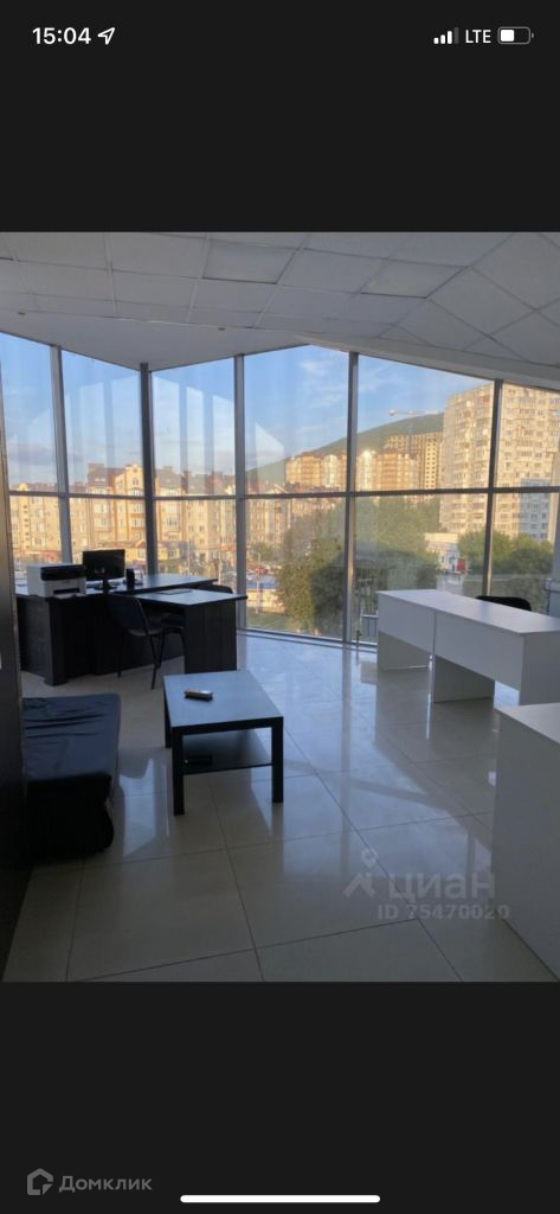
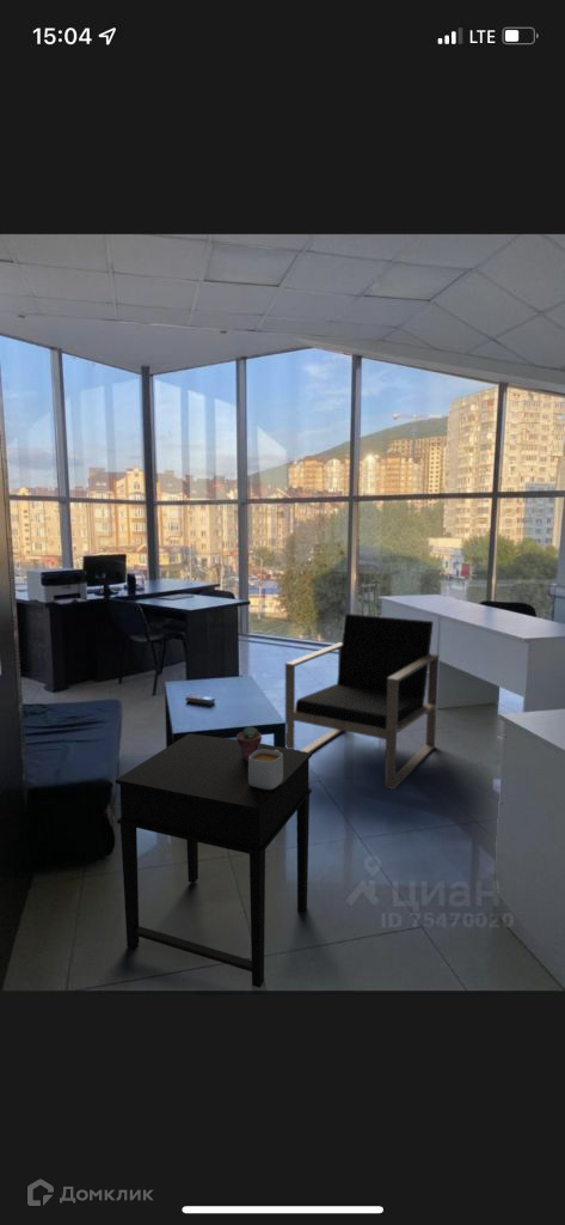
+ side table [115,733,313,988]
+ potted succulent [235,725,263,761]
+ armchair [284,612,440,791]
+ mug [248,749,283,790]
